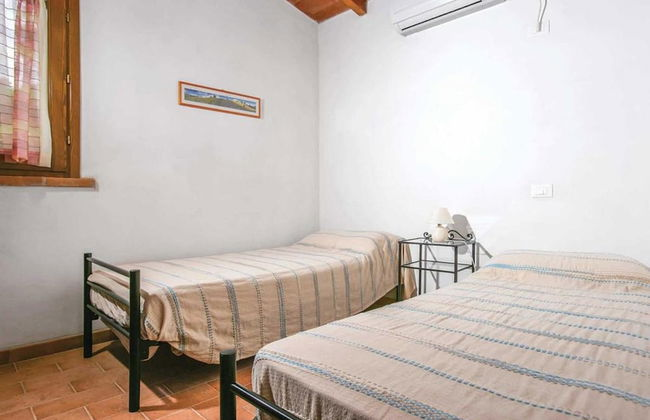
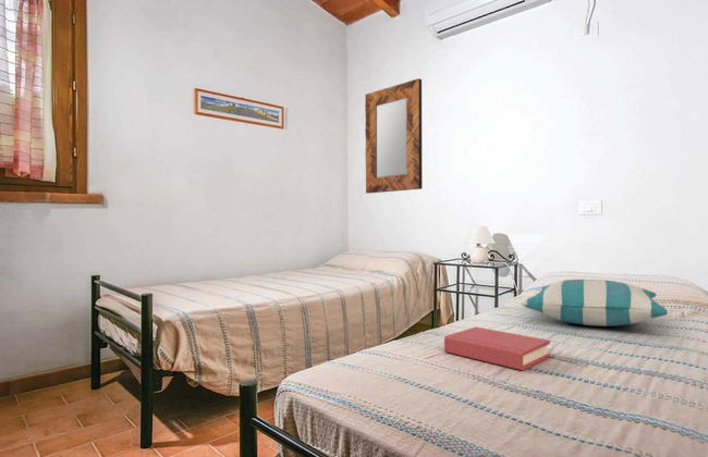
+ home mirror [364,77,424,195]
+ pillow [521,279,669,328]
+ hardback book [443,326,551,372]
